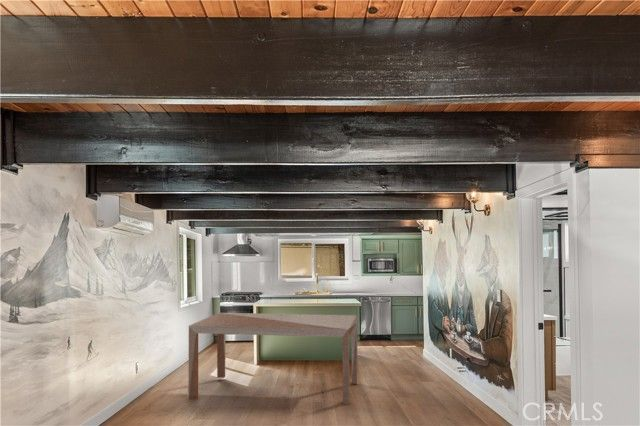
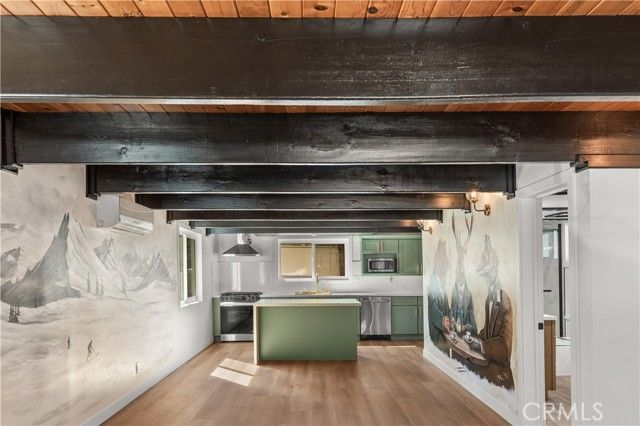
- table [188,312,359,405]
